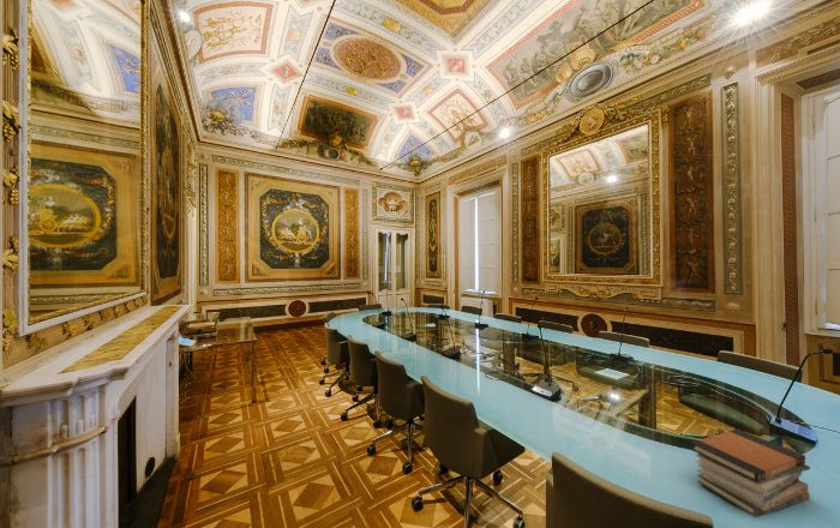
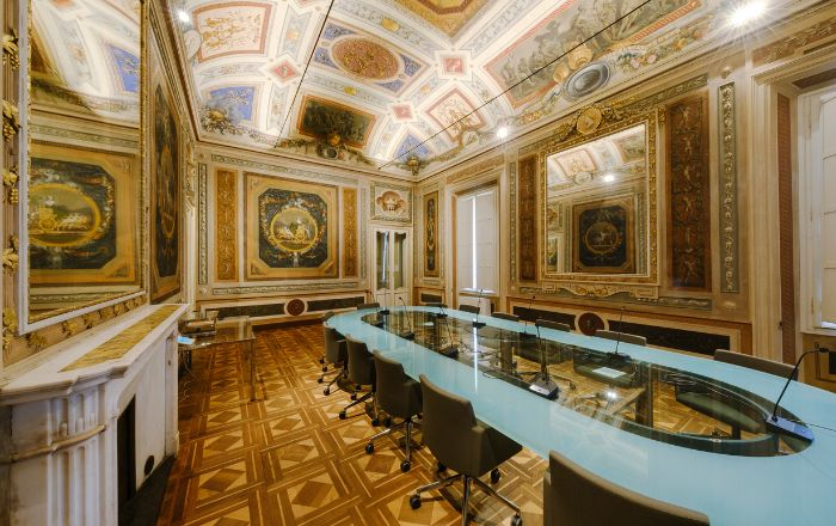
- book stack [690,428,811,518]
